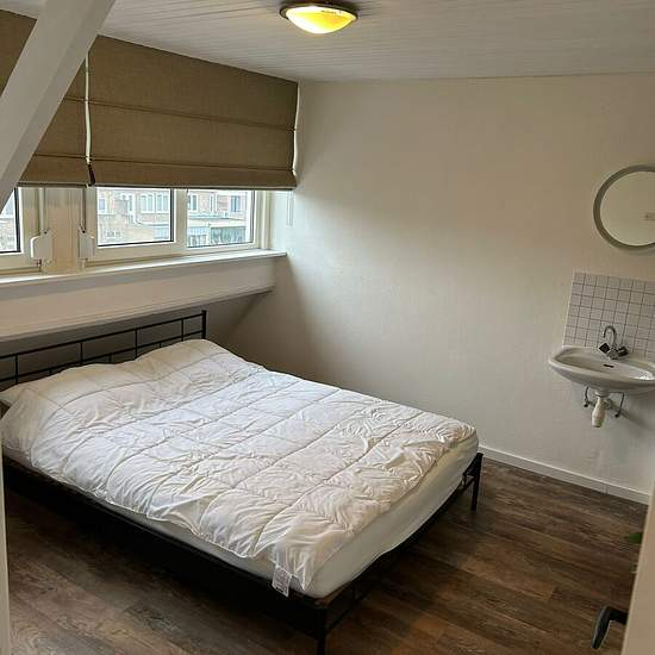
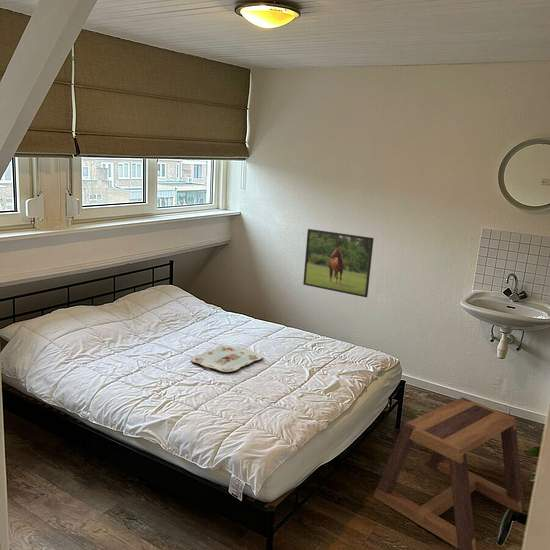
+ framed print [302,228,375,298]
+ stool [372,396,526,550]
+ serving tray [190,344,264,373]
